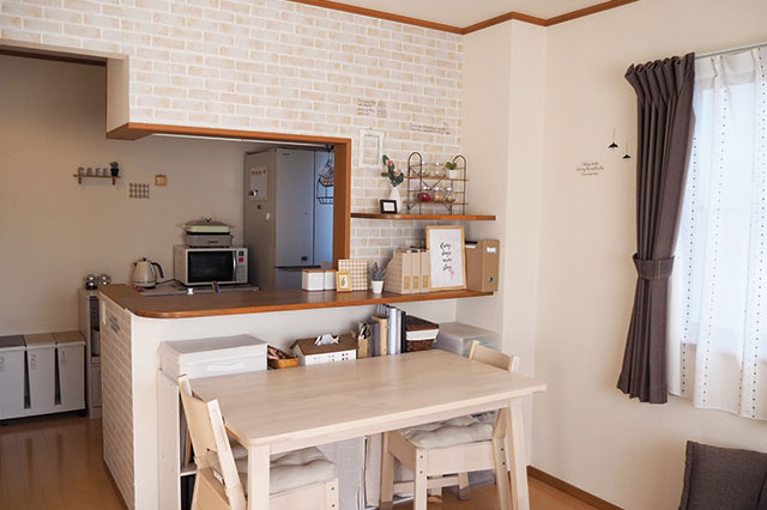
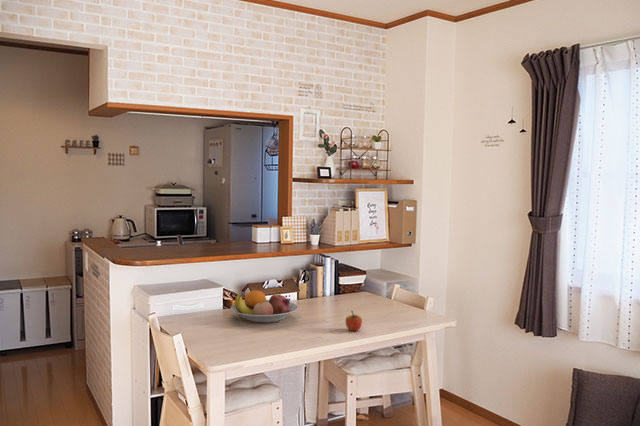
+ fruit bowl [230,289,299,324]
+ apple [345,310,363,332]
